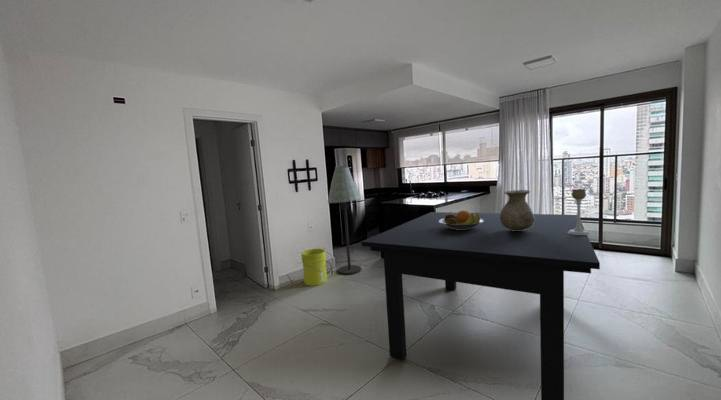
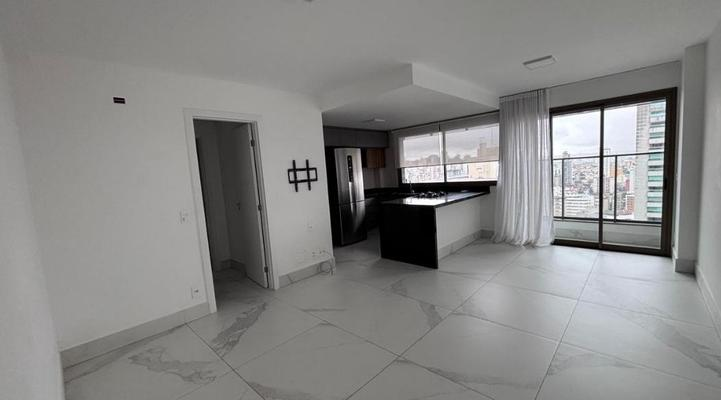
- candle holder [568,188,591,236]
- fruit bowl [439,210,484,230]
- floor lamp [327,165,362,276]
- dining table [360,211,601,400]
- vase [499,189,535,231]
- bucket [300,248,328,287]
